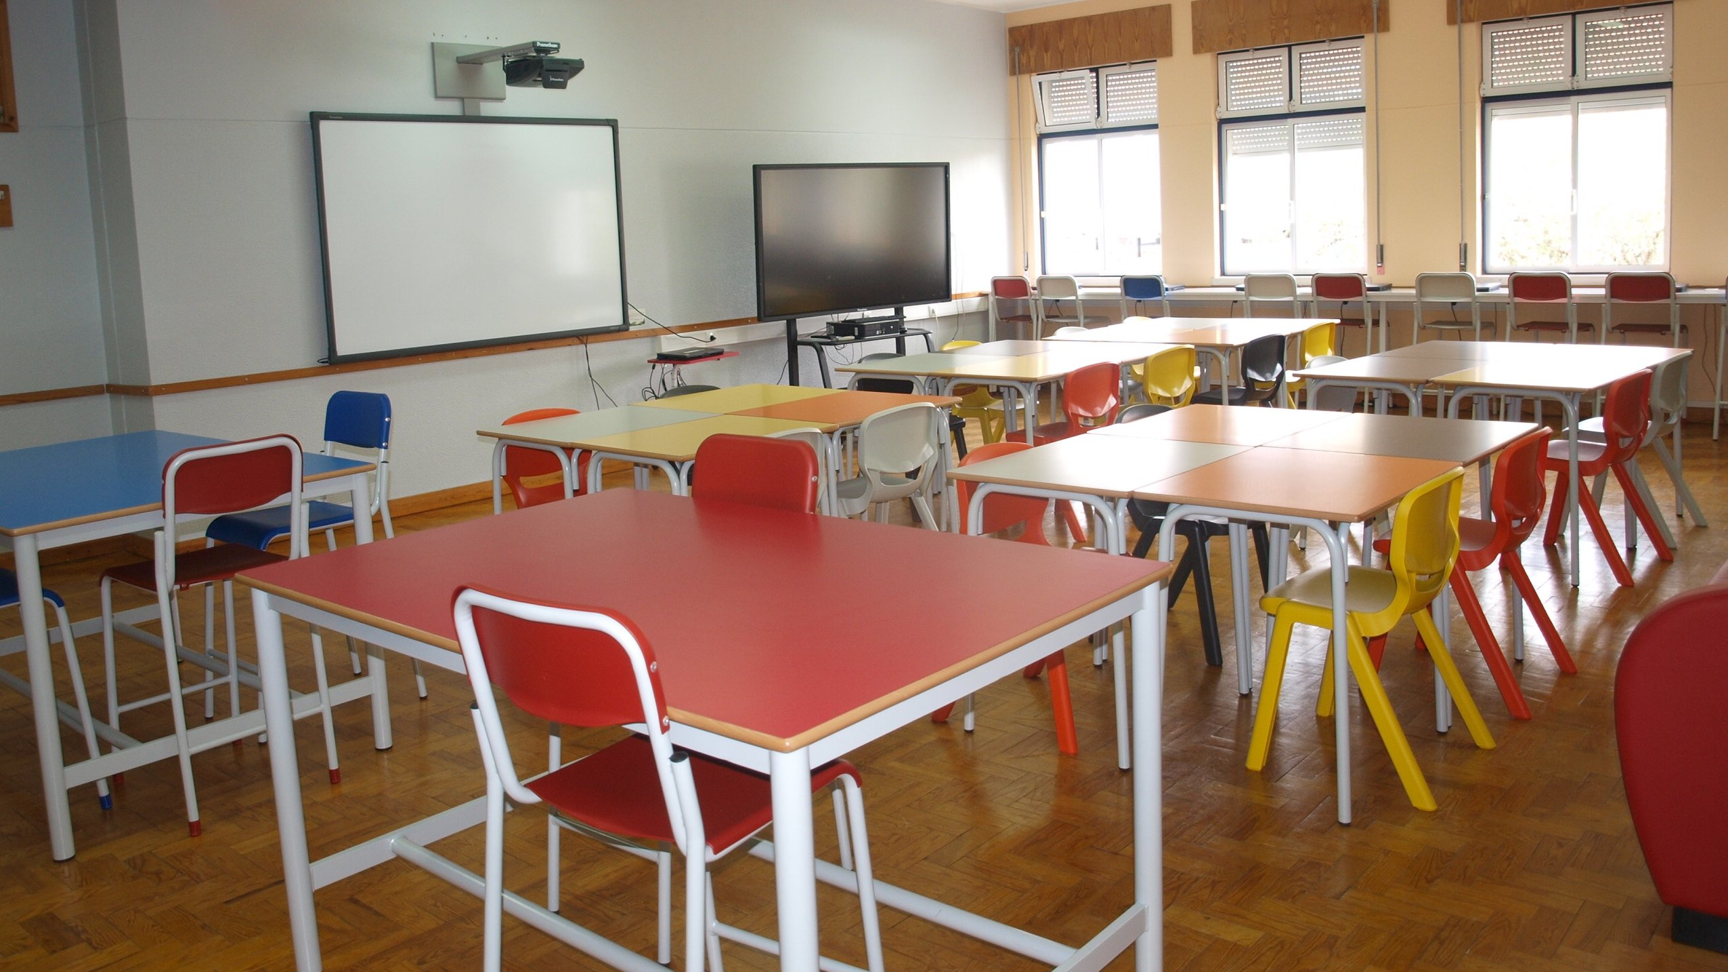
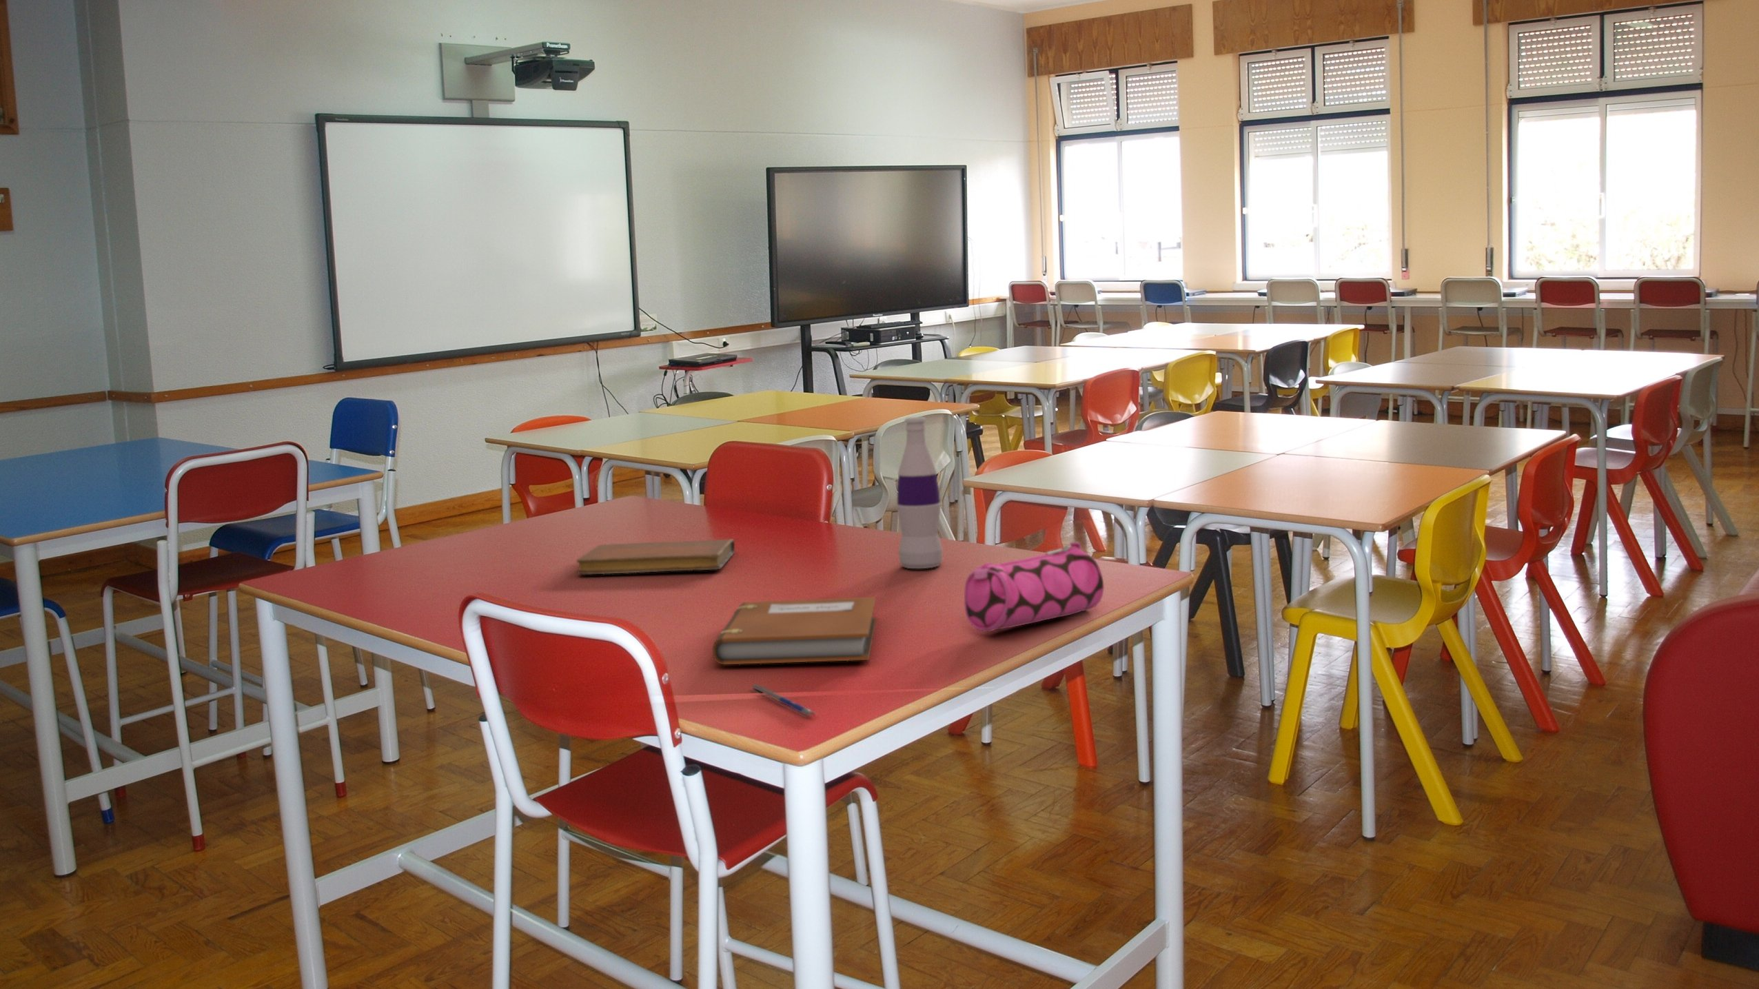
+ bottle [895,417,942,569]
+ notebook [576,539,736,576]
+ pencil case [964,541,1104,633]
+ notebook [712,597,877,665]
+ pen [749,683,818,717]
